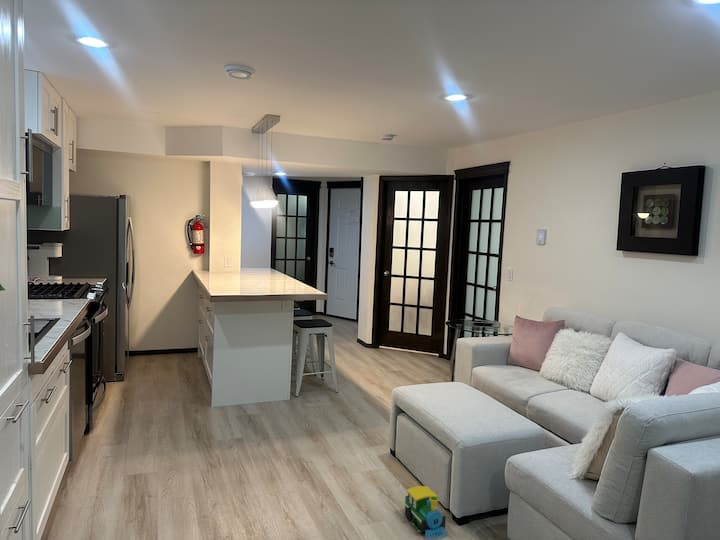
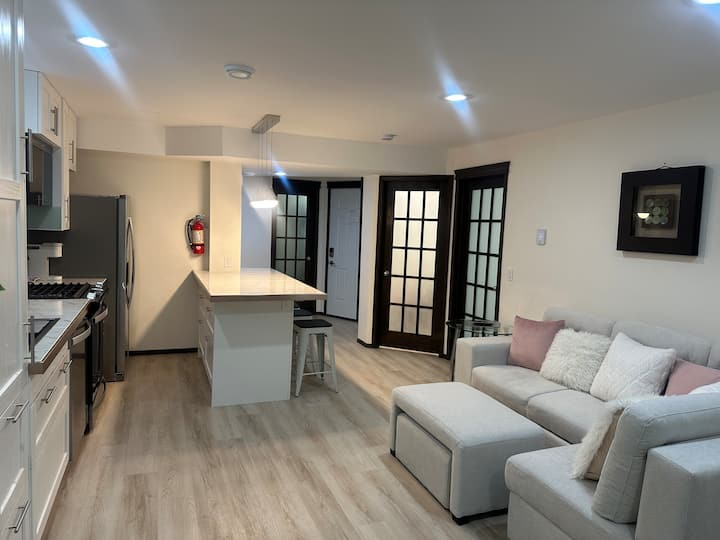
- toy train [404,485,449,539]
